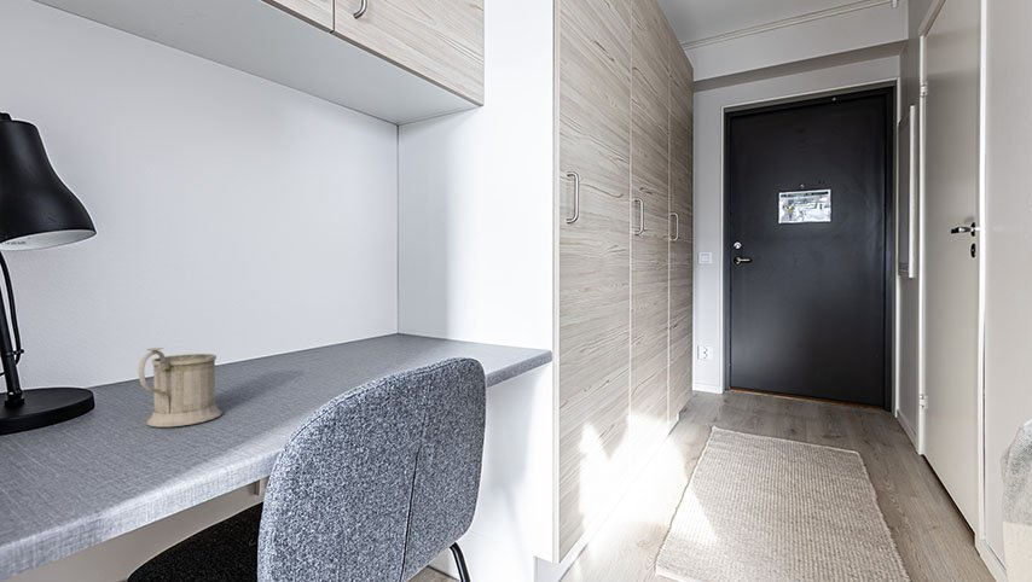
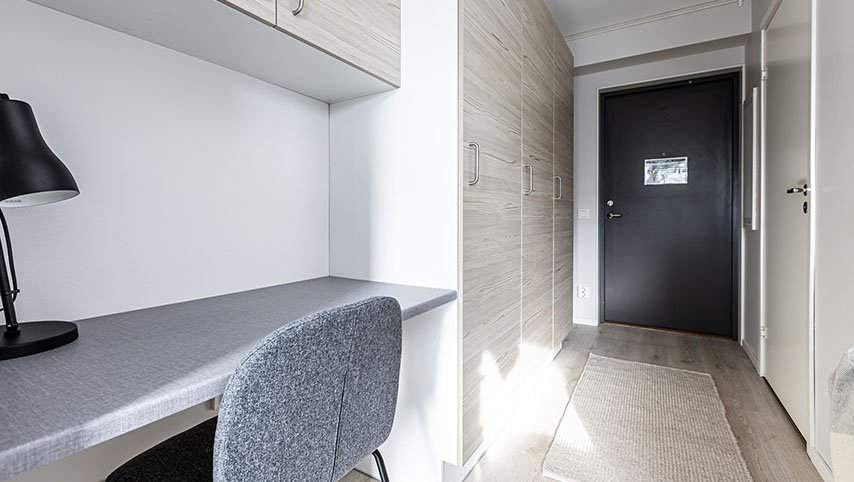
- mug [138,347,224,427]
